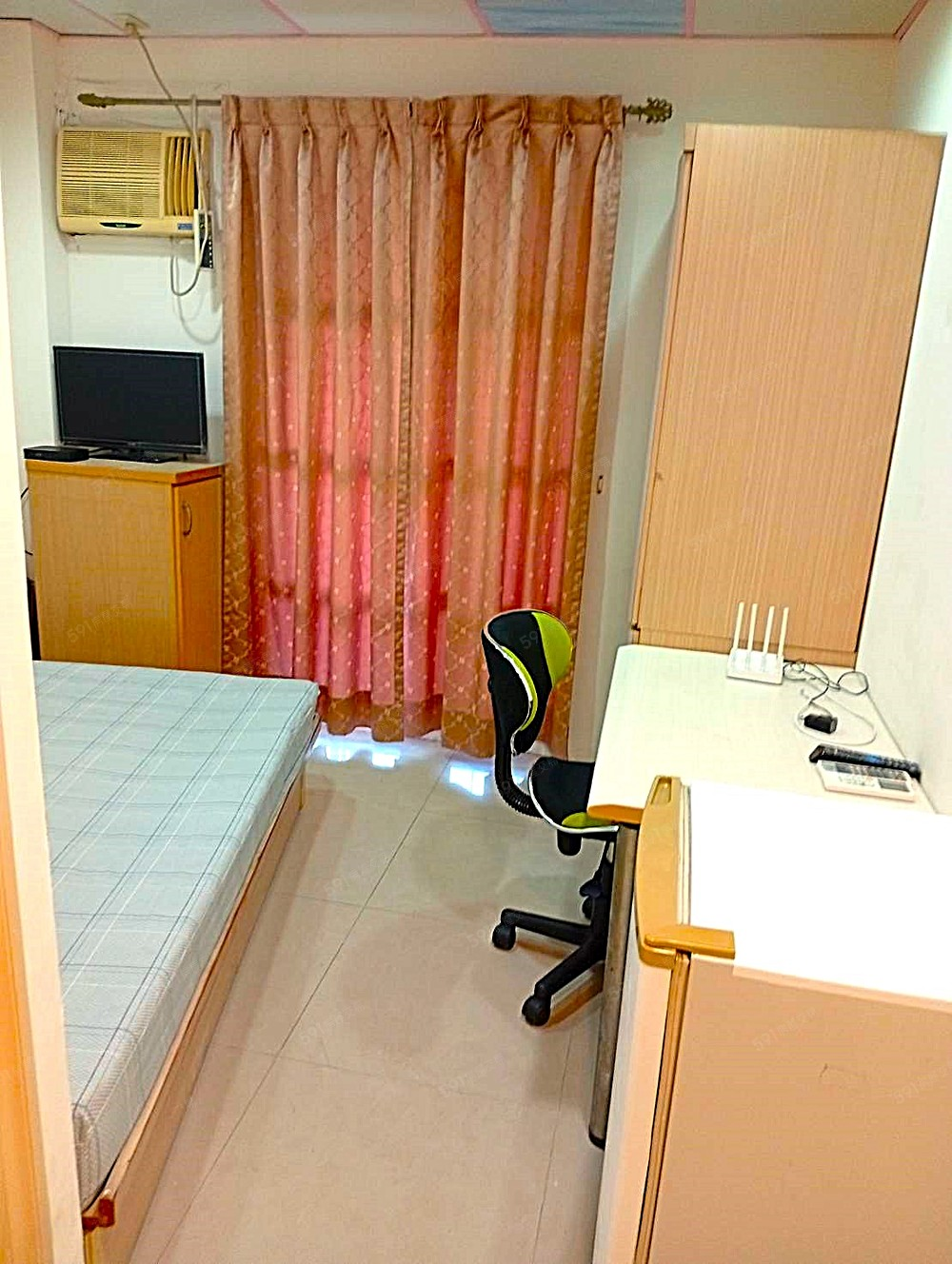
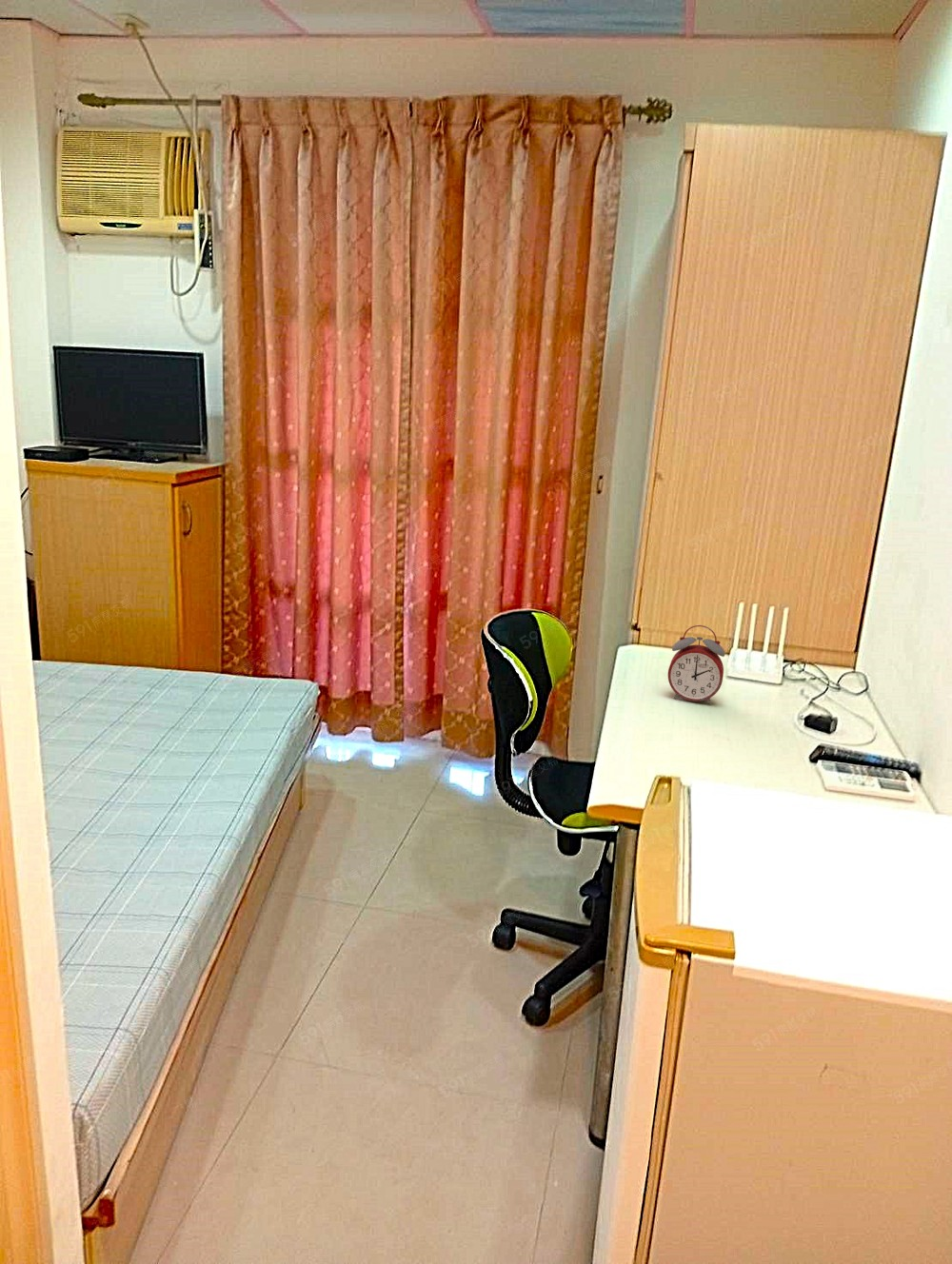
+ alarm clock [667,624,726,704]
